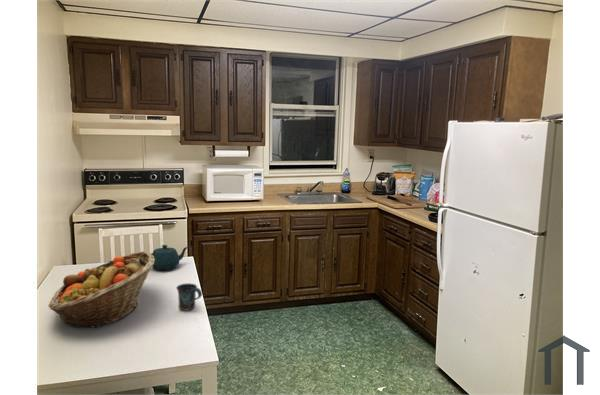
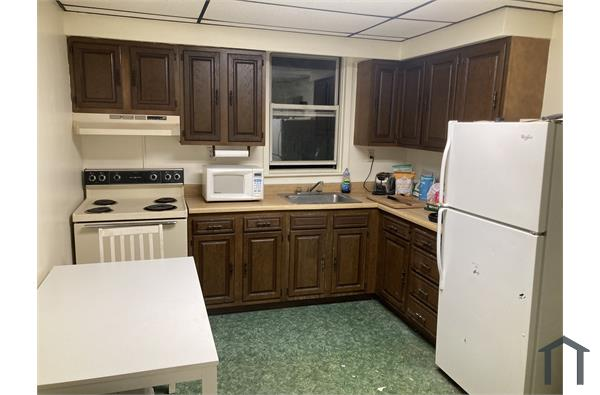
- teapot [150,244,189,271]
- fruit basket [47,250,155,329]
- mug [175,282,203,311]
